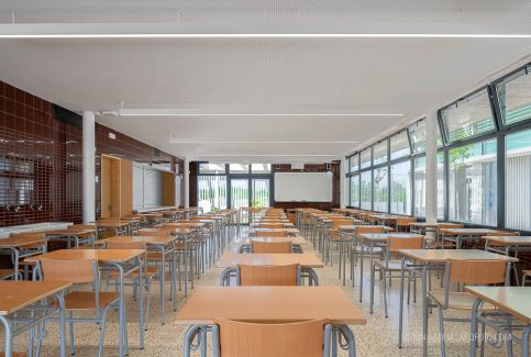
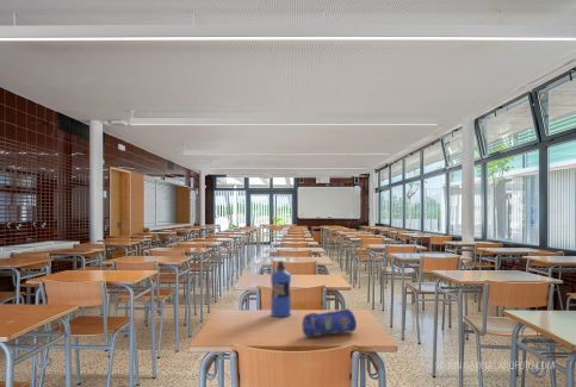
+ pencil case [302,307,358,338]
+ water bottle [270,260,292,318]
